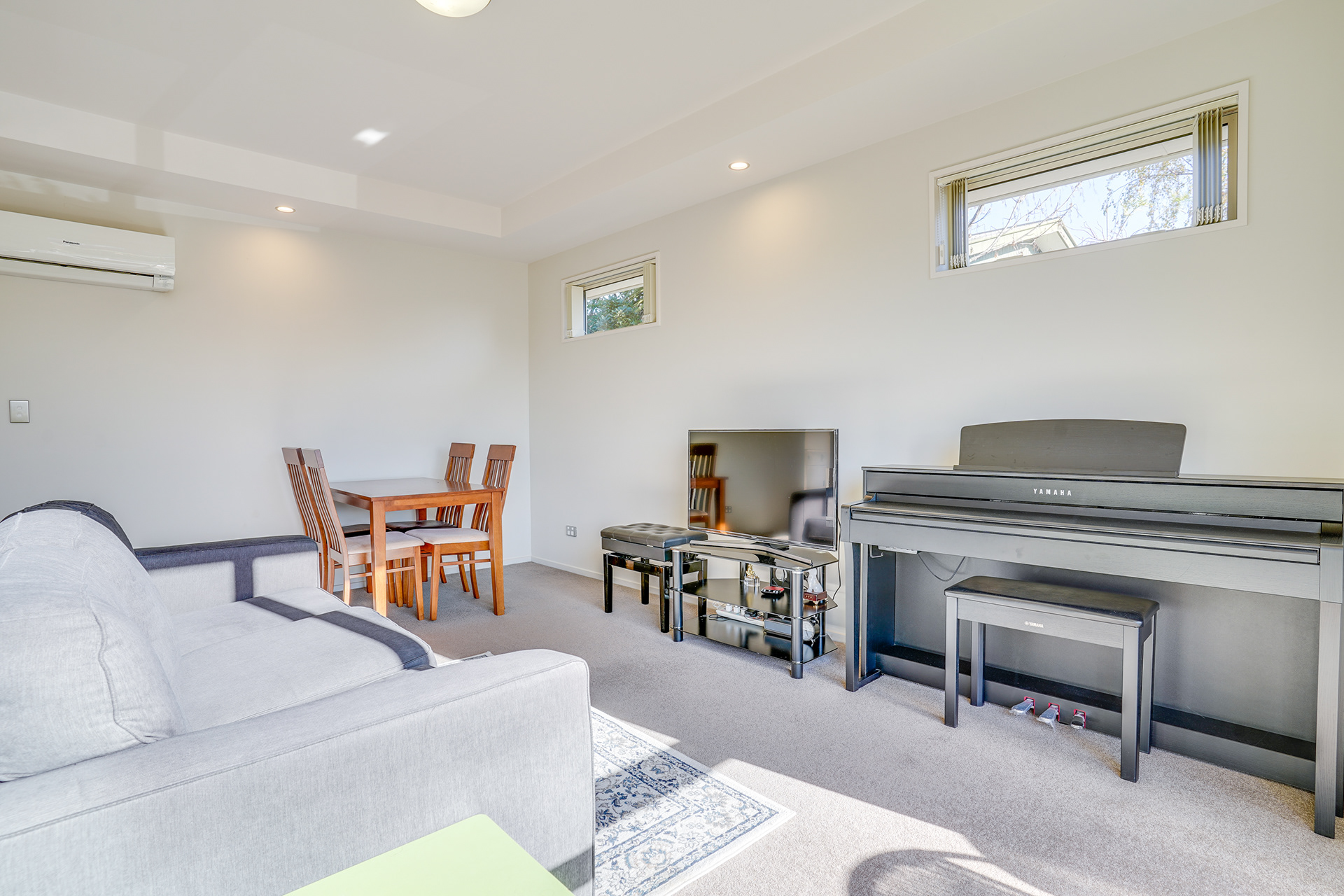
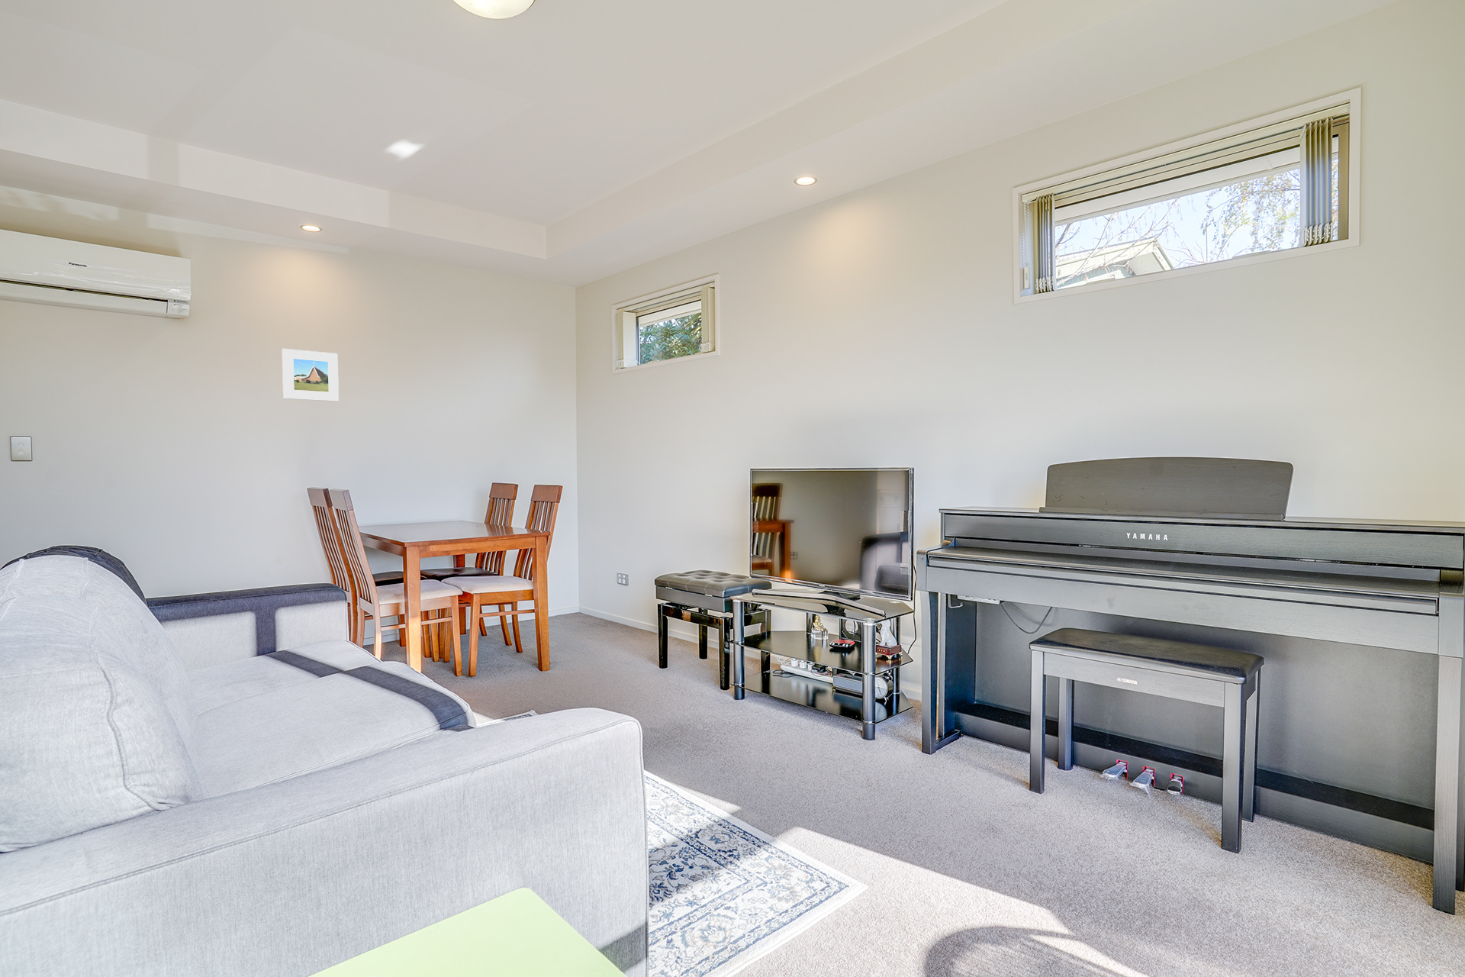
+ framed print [281,348,339,402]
